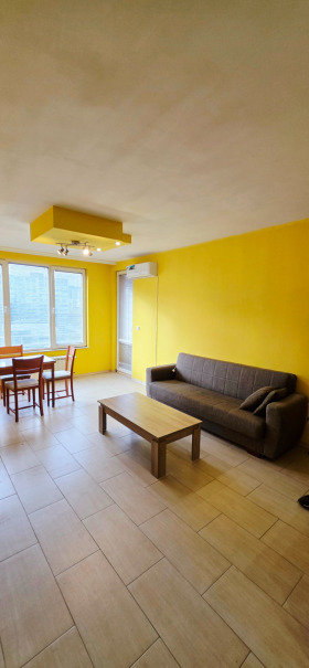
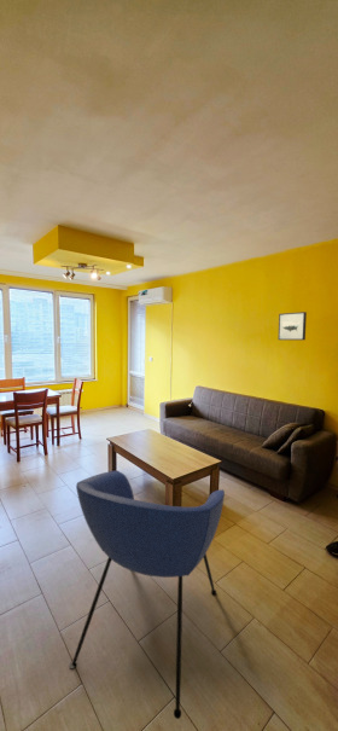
+ armchair [69,469,226,720]
+ wall art [278,311,308,341]
